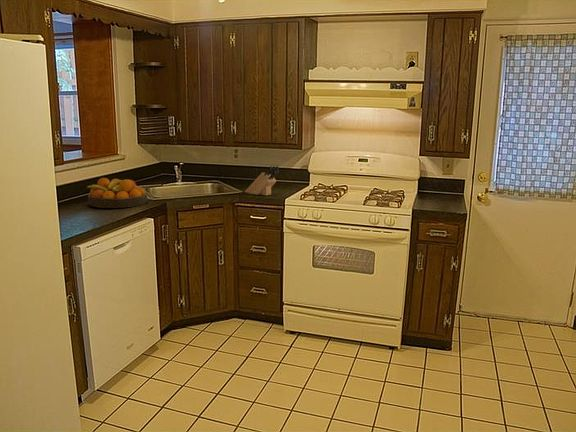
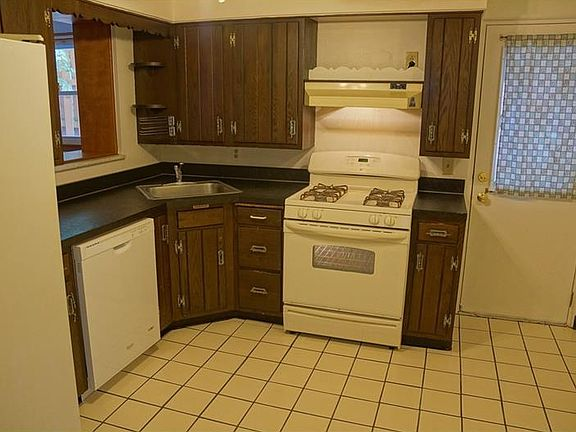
- knife block [244,165,279,196]
- fruit bowl [85,177,148,209]
